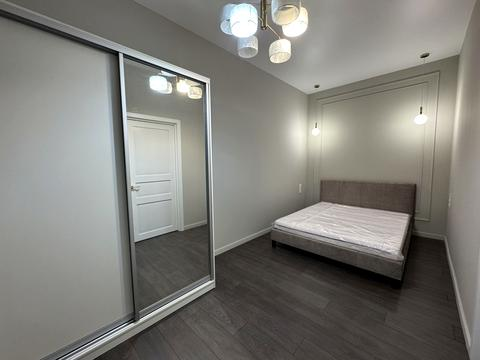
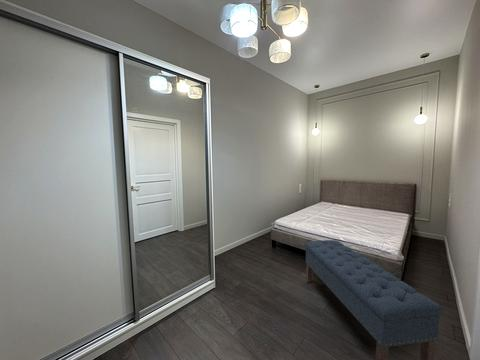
+ bench [304,239,444,360]
